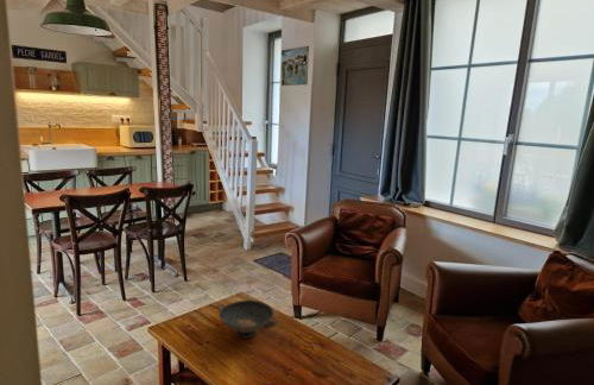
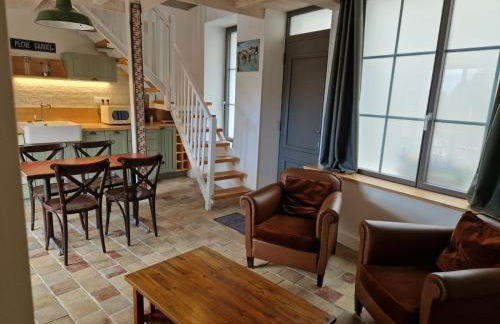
- decorative bowl [216,299,280,340]
